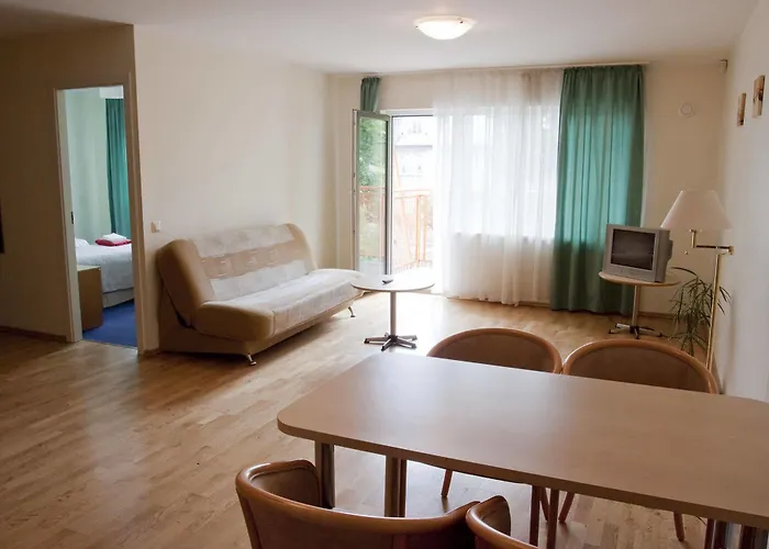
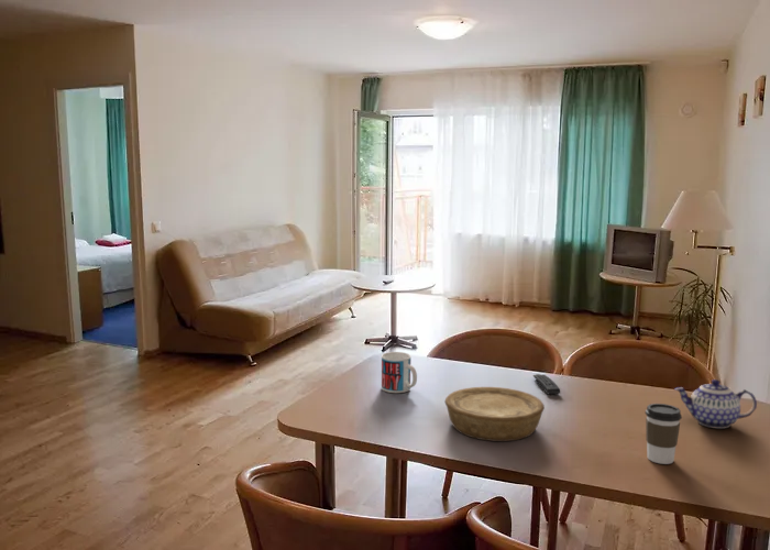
+ coffee cup [645,403,683,465]
+ teapot [673,378,758,430]
+ bowl [444,386,546,442]
+ remote control [532,373,561,395]
+ mug [381,351,418,394]
